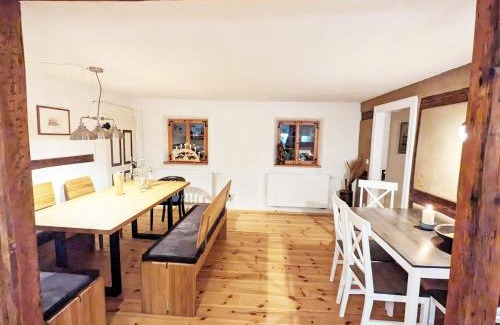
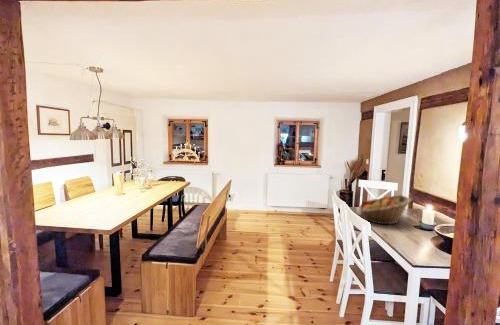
+ fruit basket [358,194,412,225]
